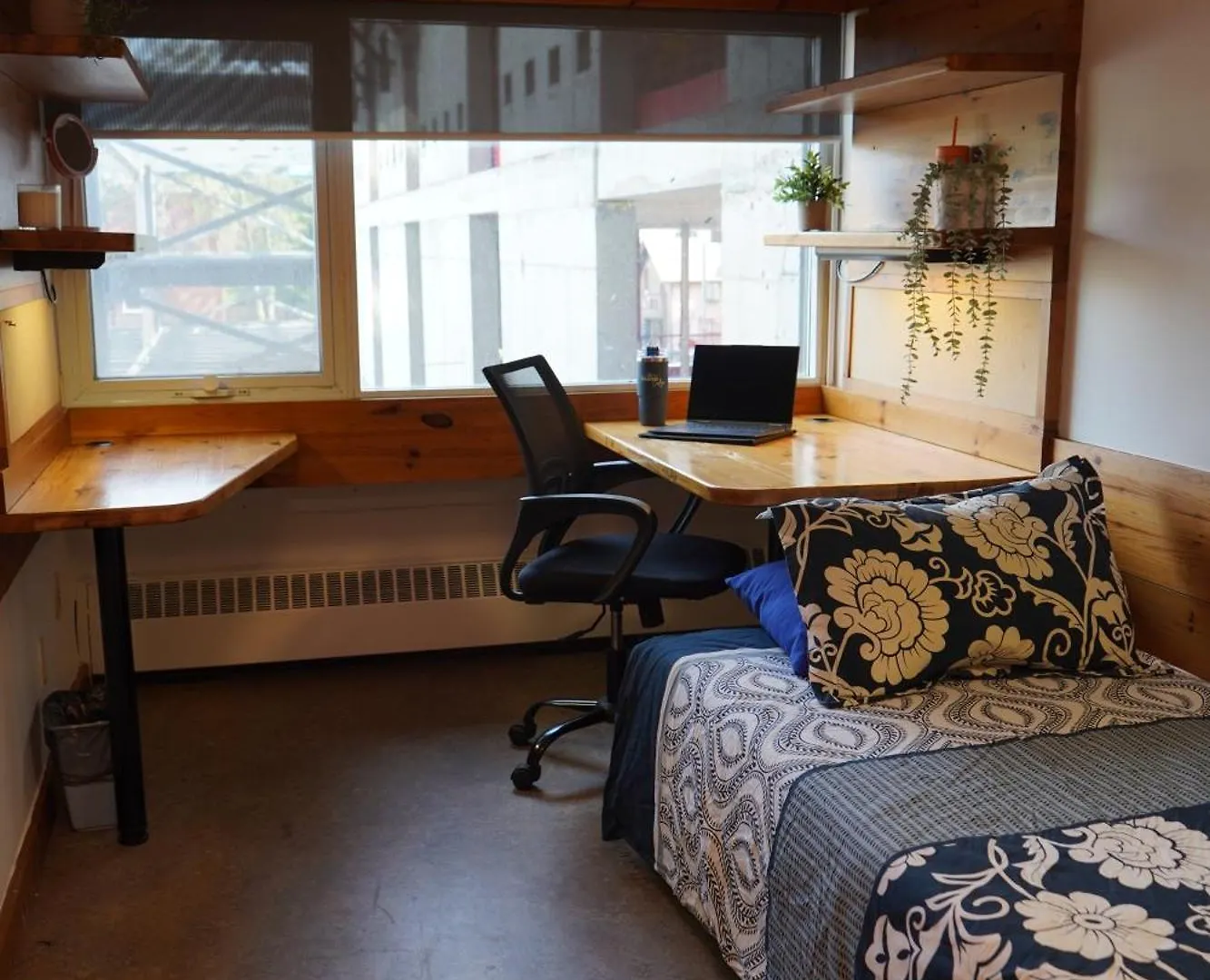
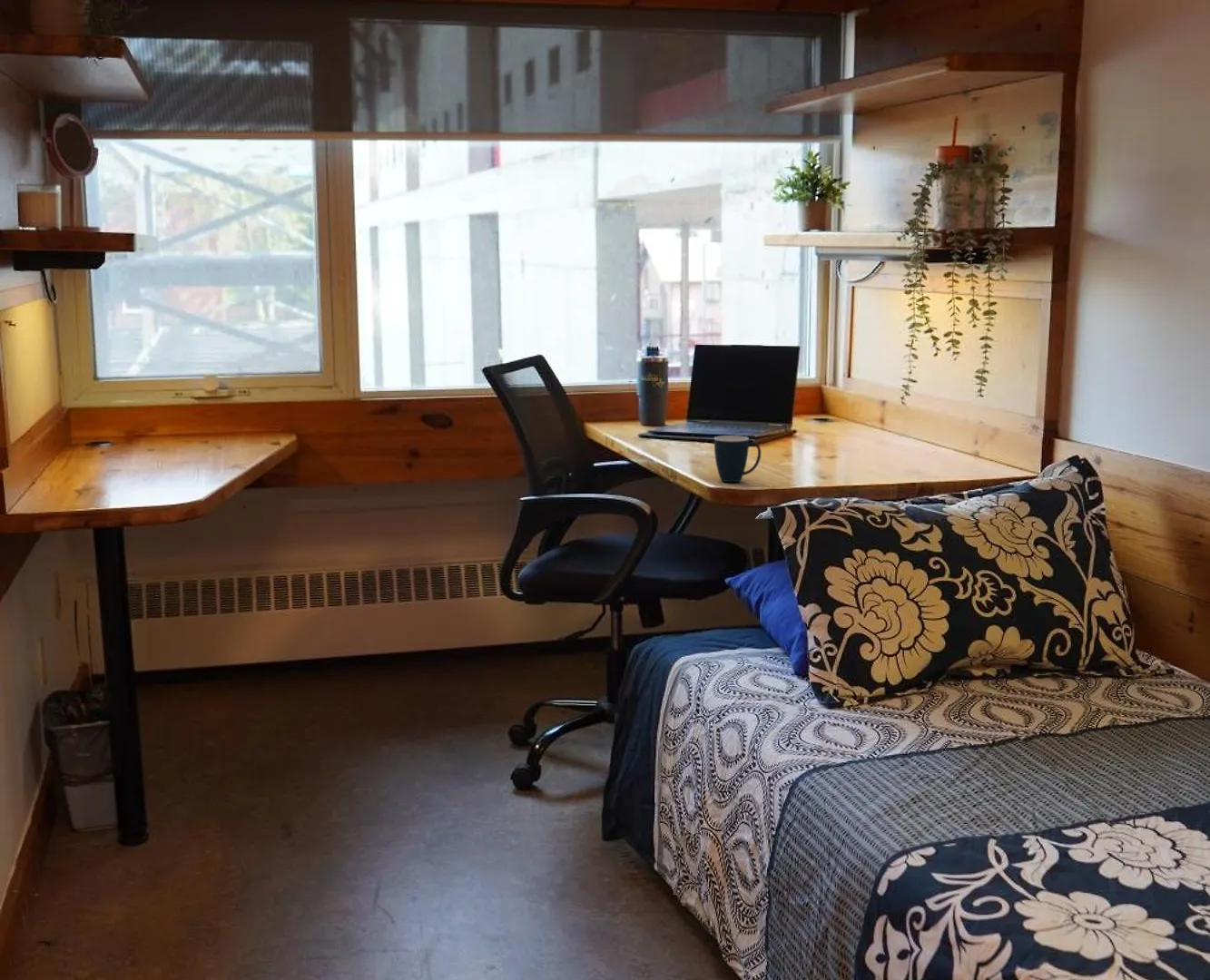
+ mug [713,435,762,483]
